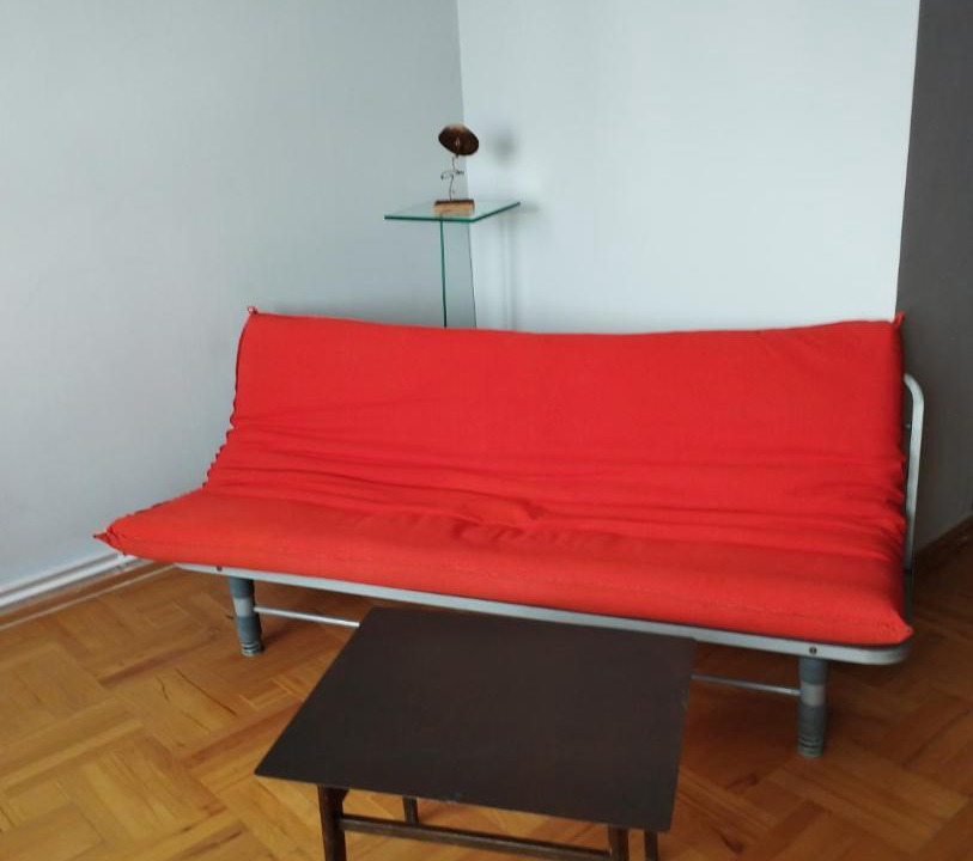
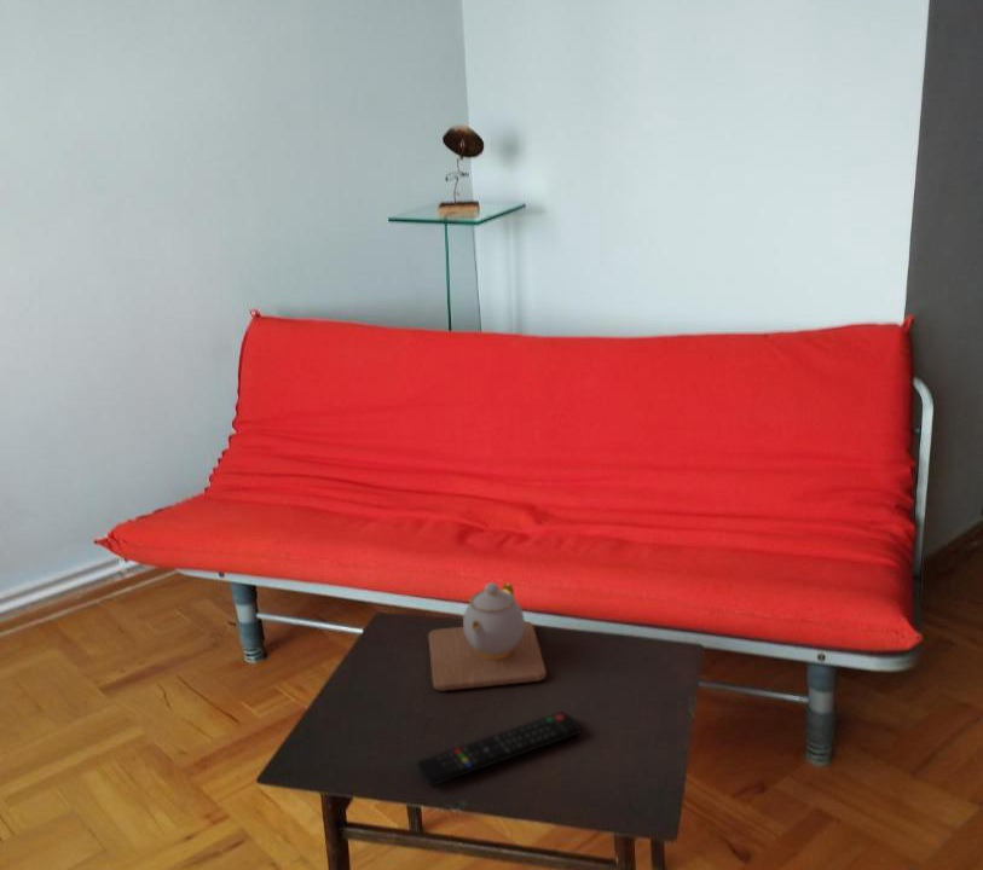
+ teapot [427,581,548,692]
+ remote control [416,710,582,787]
